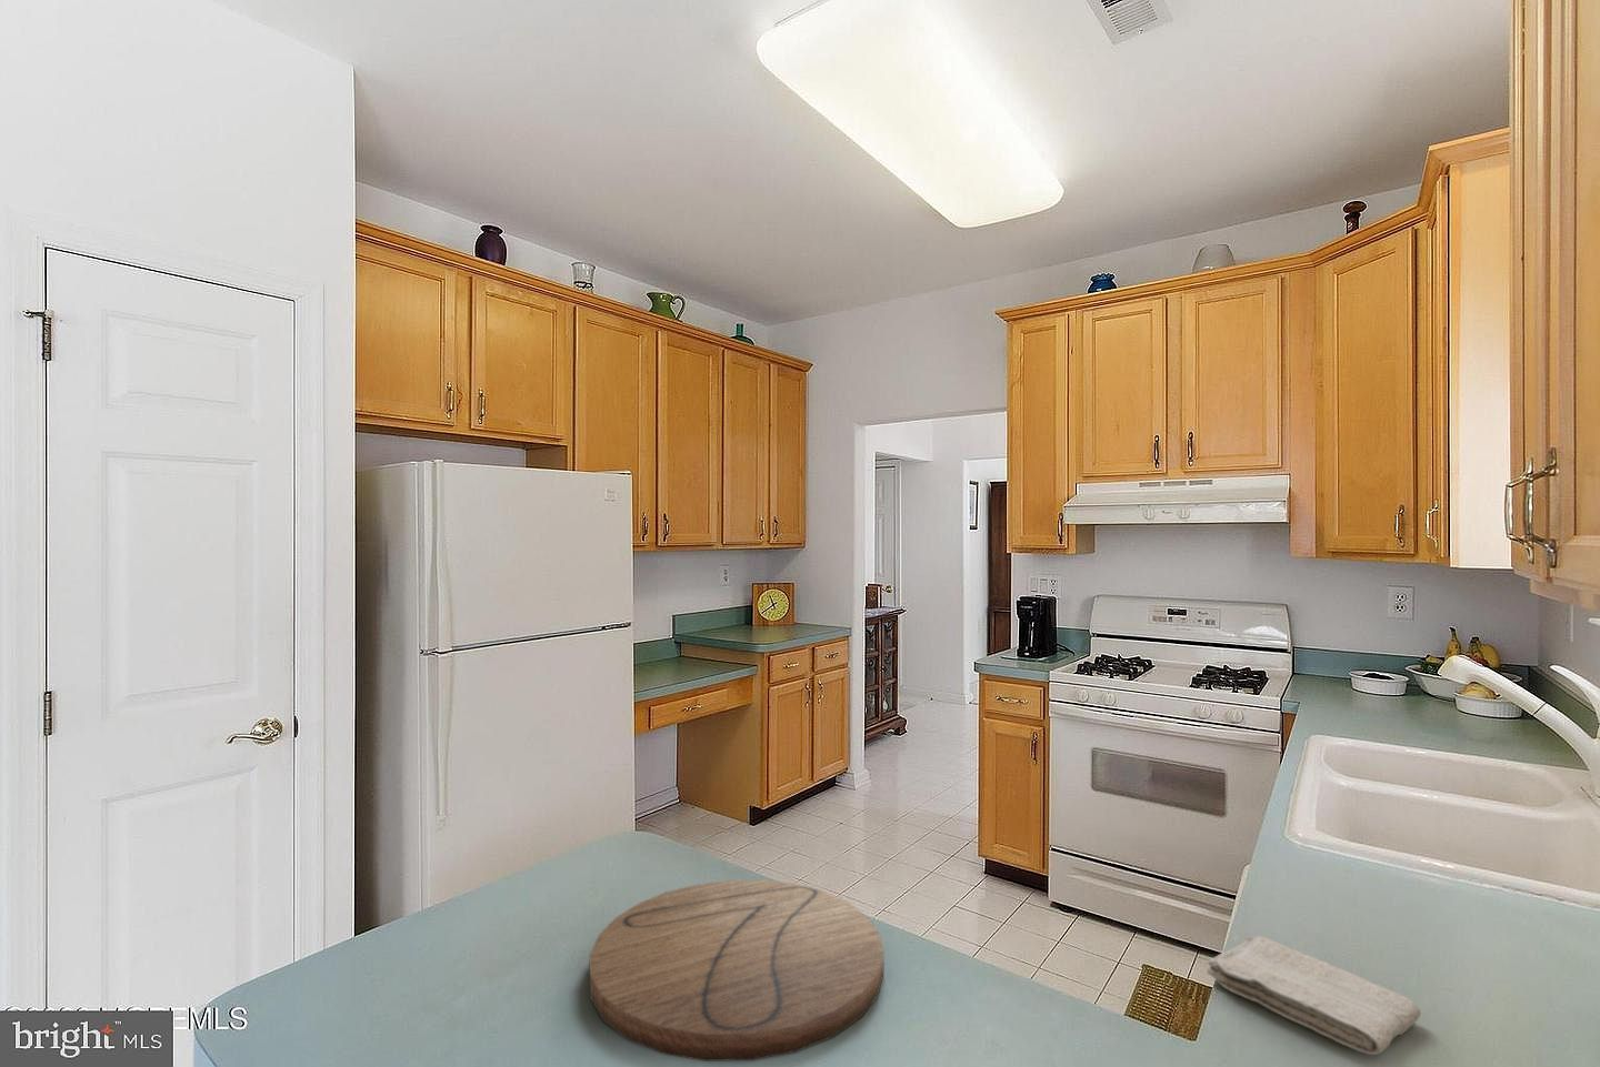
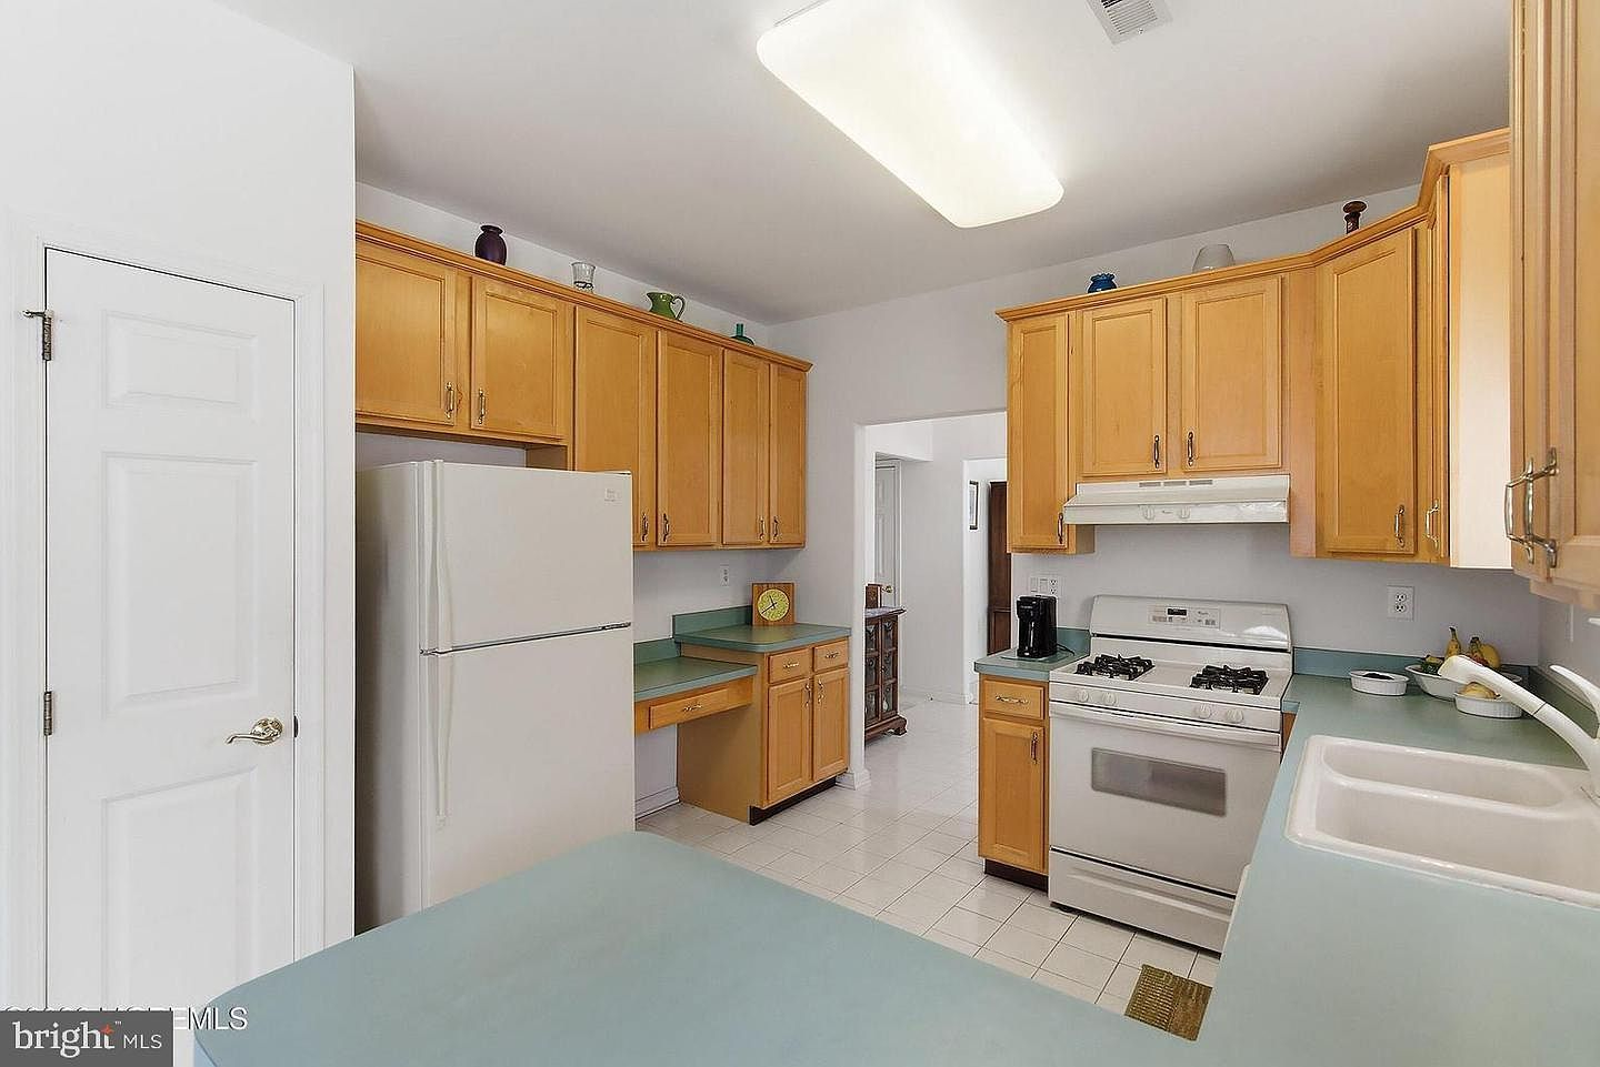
- cutting board [589,879,884,1062]
- washcloth [1206,935,1422,1056]
